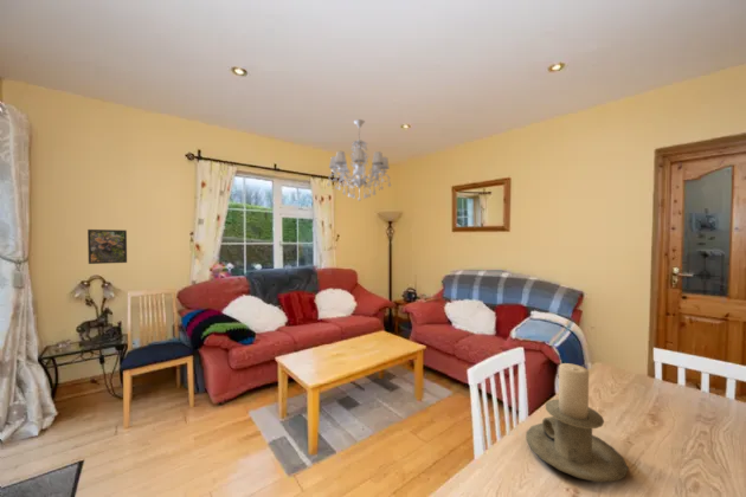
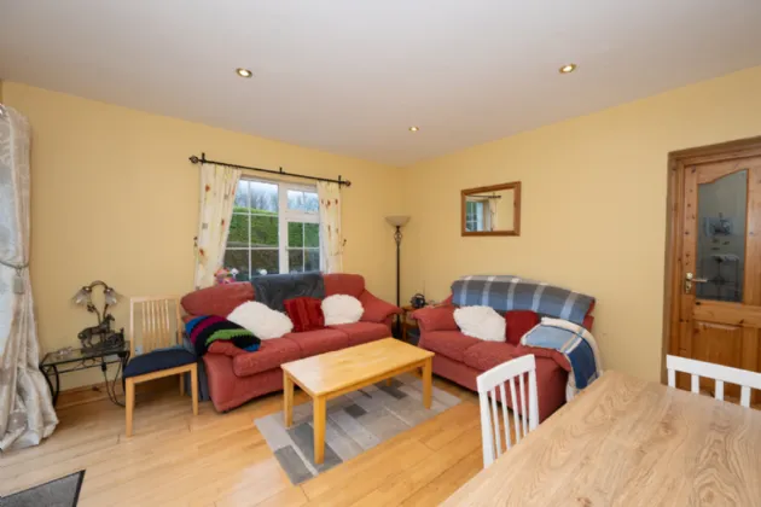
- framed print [86,228,128,265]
- candle holder [525,362,629,484]
- chandelier [327,118,392,202]
